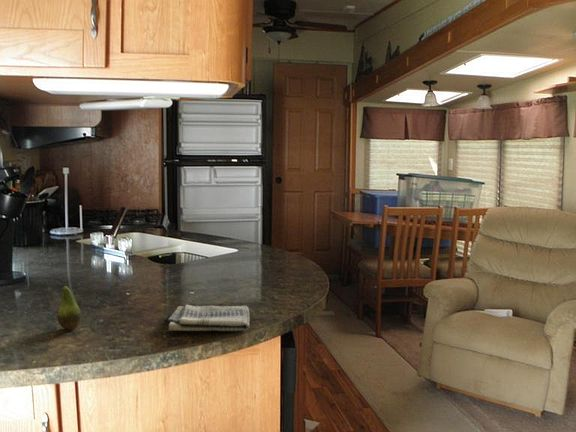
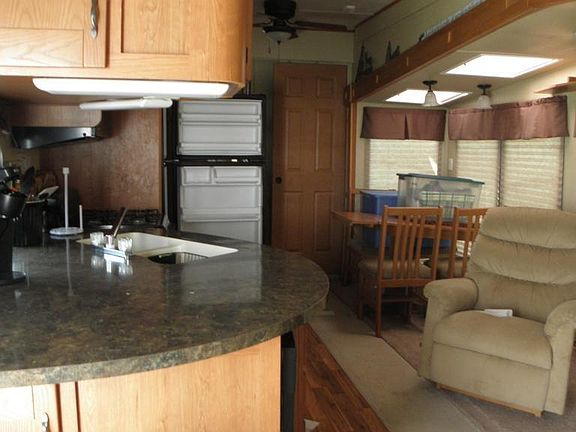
- fruit [54,276,82,331]
- dish towel [167,304,251,332]
